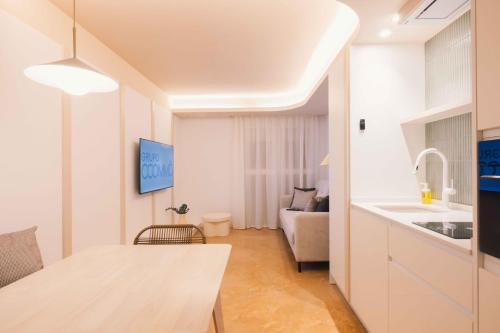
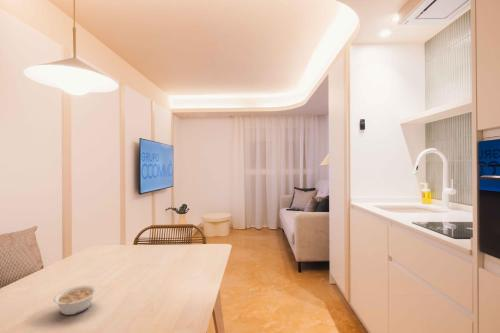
+ legume [53,284,98,316]
